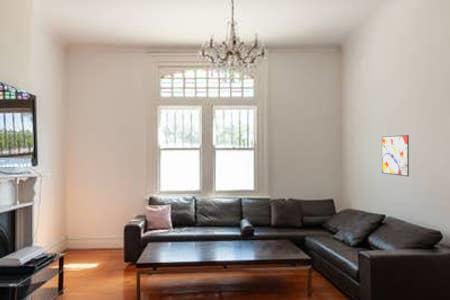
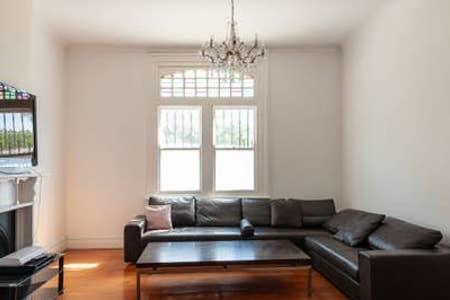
- wall art [381,134,410,177]
